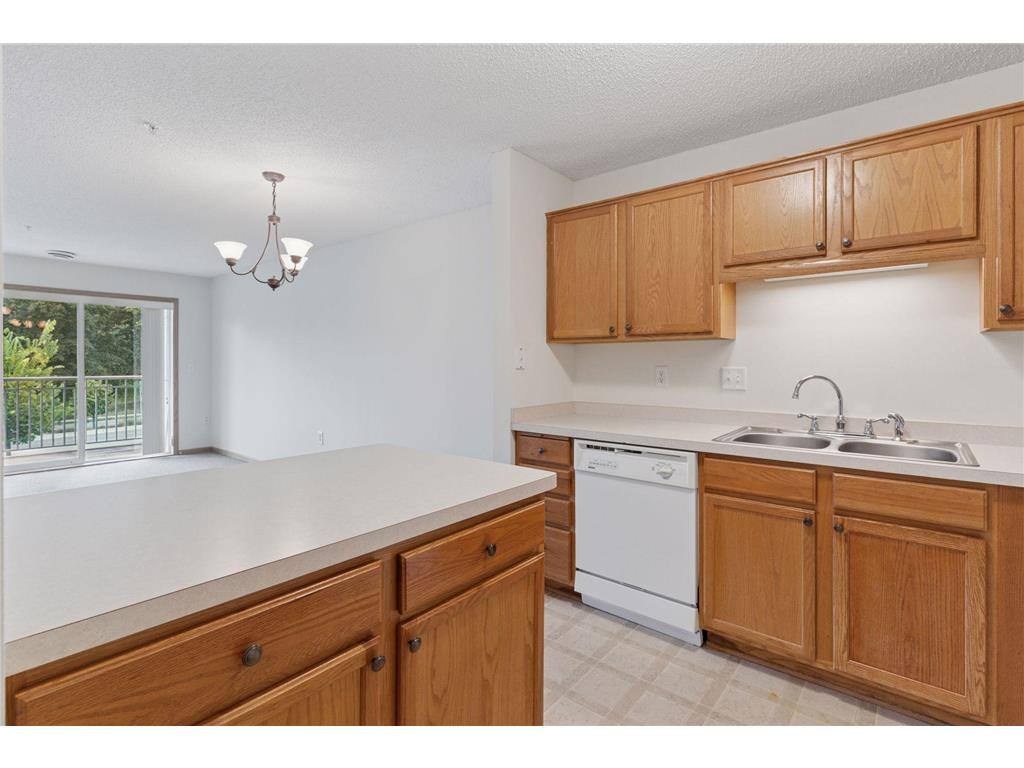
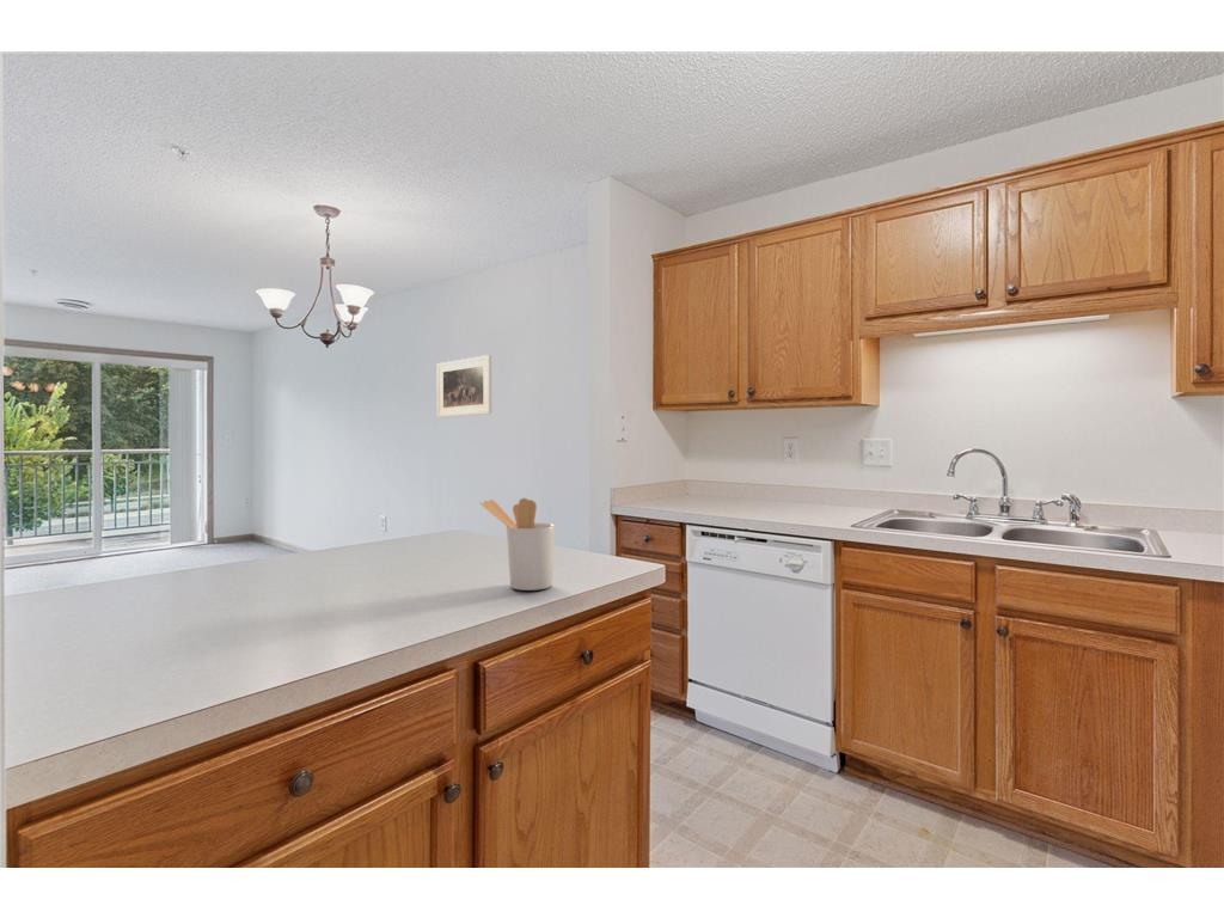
+ utensil holder [479,497,556,592]
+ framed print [436,354,492,418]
